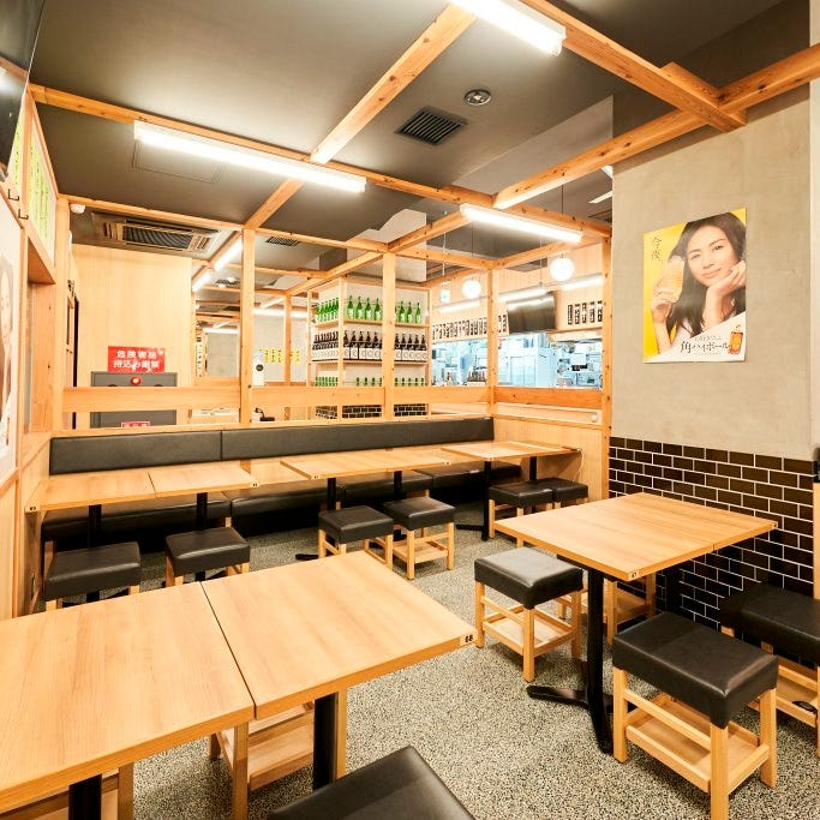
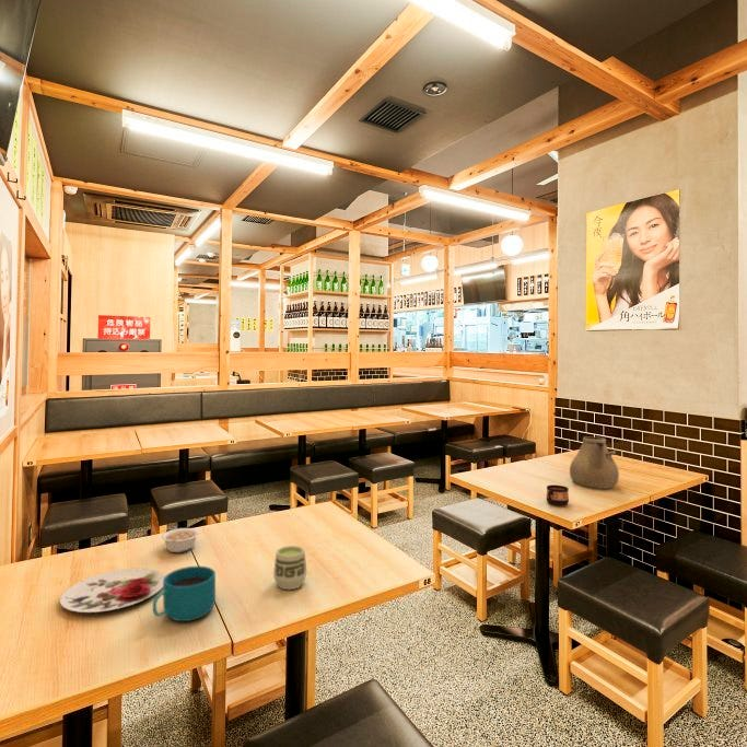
+ plate [59,568,166,614]
+ legume [161,527,200,553]
+ cup [152,565,217,622]
+ cup [272,545,307,591]
+ cup [546,483,570,507]
+ teapot [569,435,620,489]
